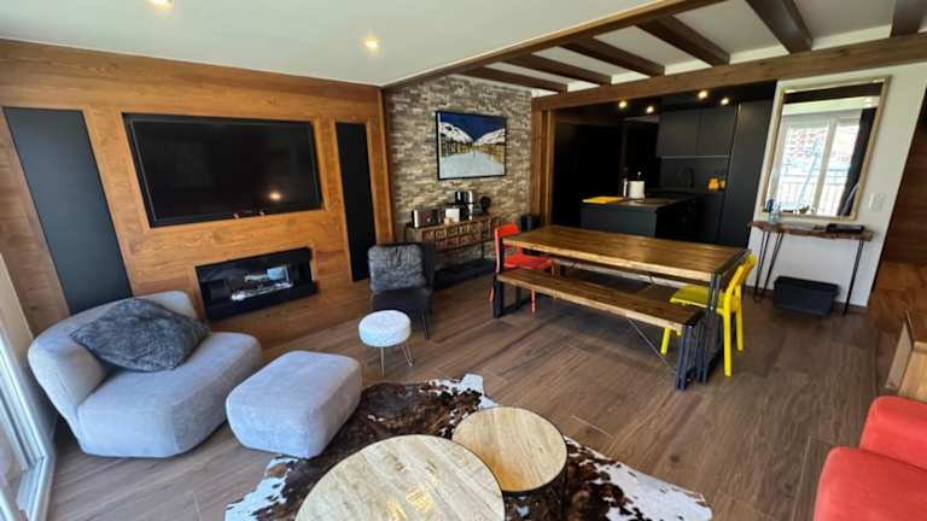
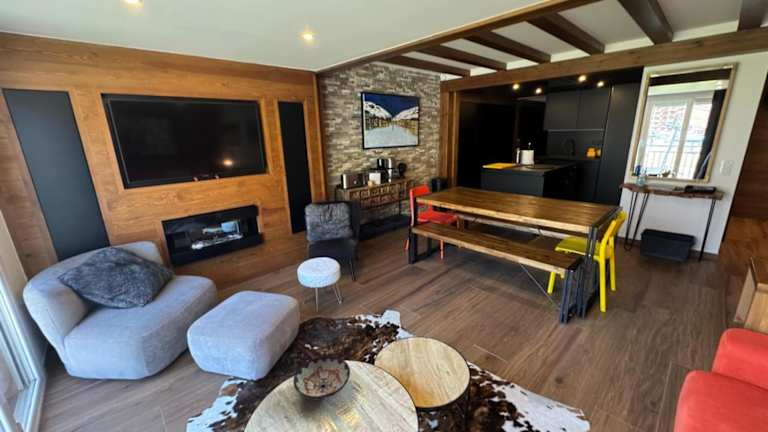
+ bowl [292,355,351,400]
